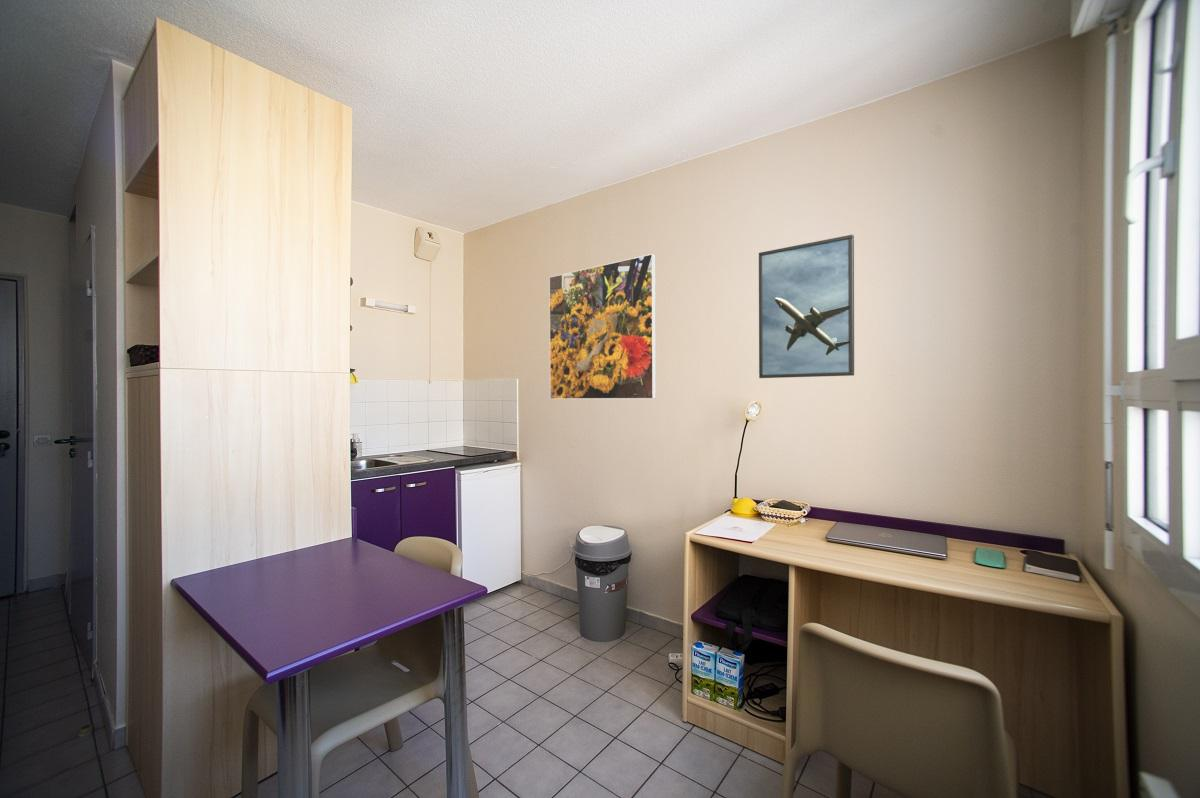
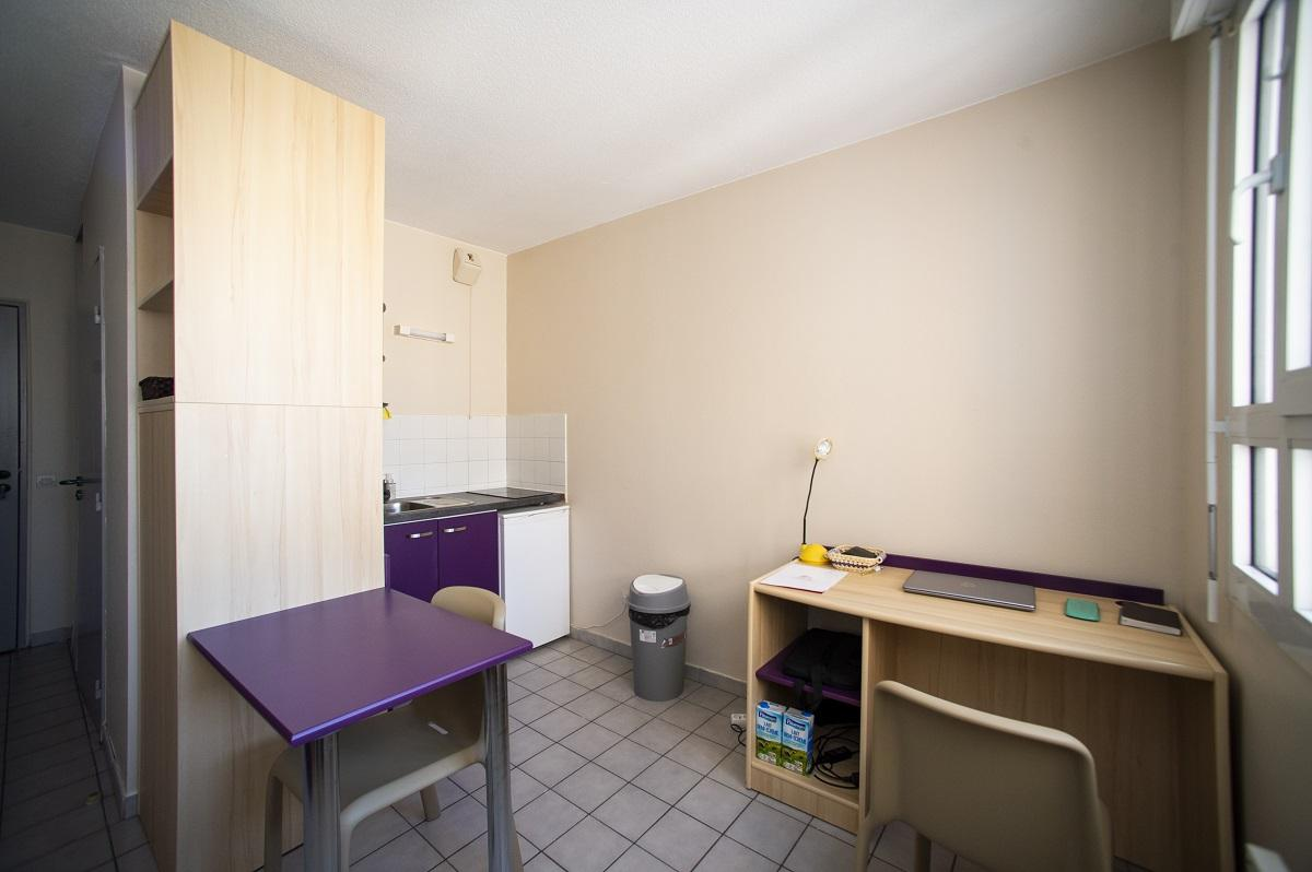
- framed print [758,234,855,379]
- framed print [548,253,657,400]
